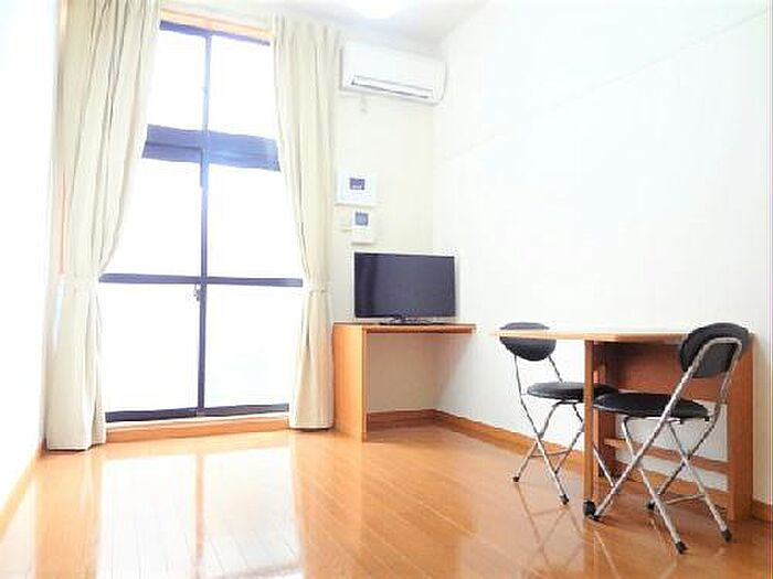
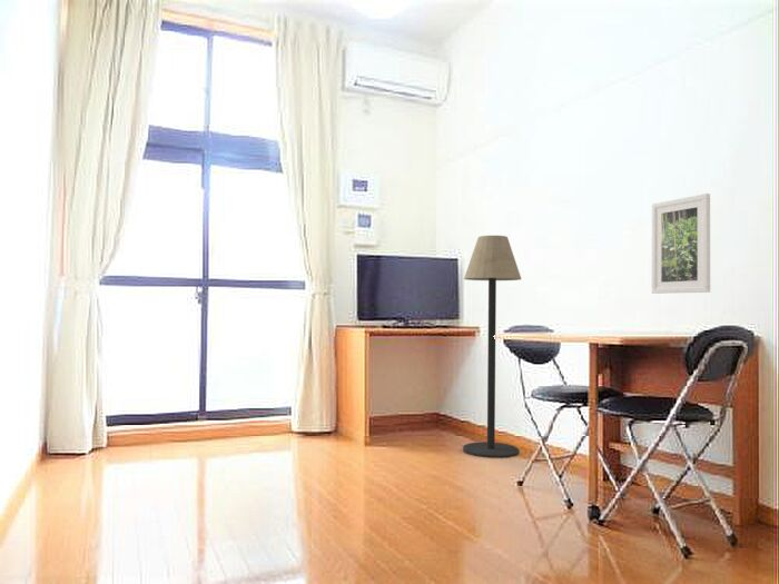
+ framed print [651,192,711,295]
+ floor lamp [462,235,522,459]
